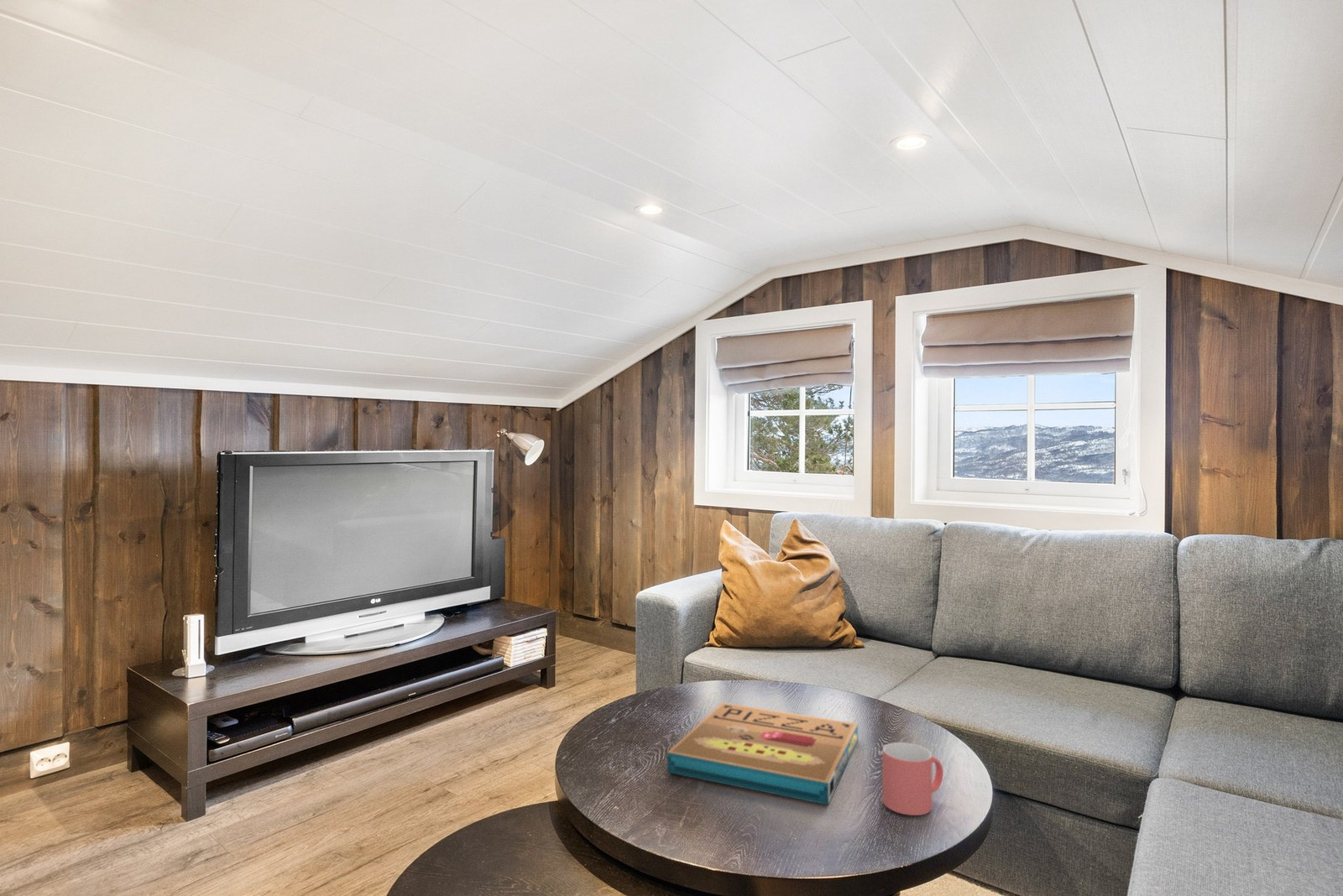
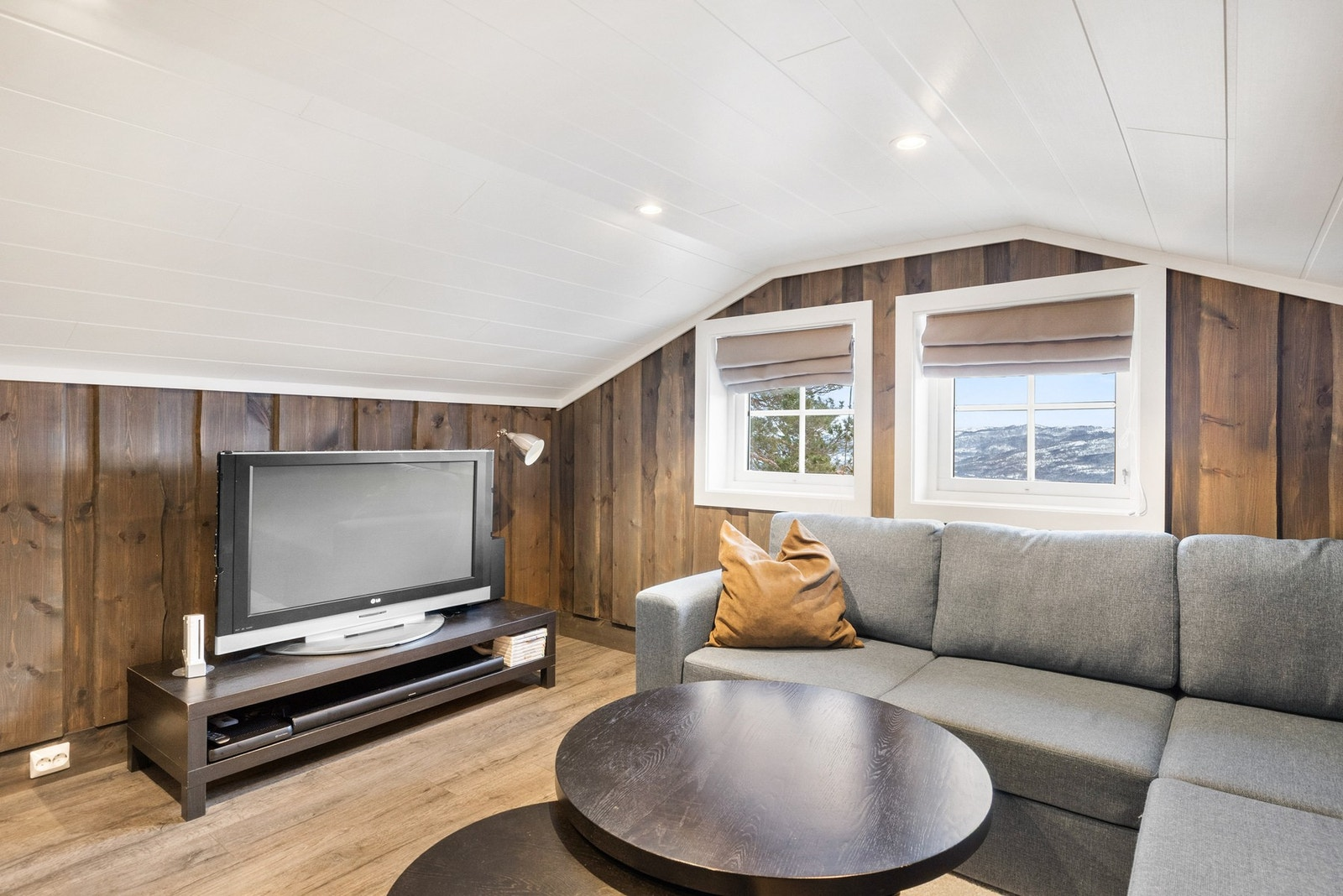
- pizza box [666,701,859,805]
- mug [881,742,944,816]
